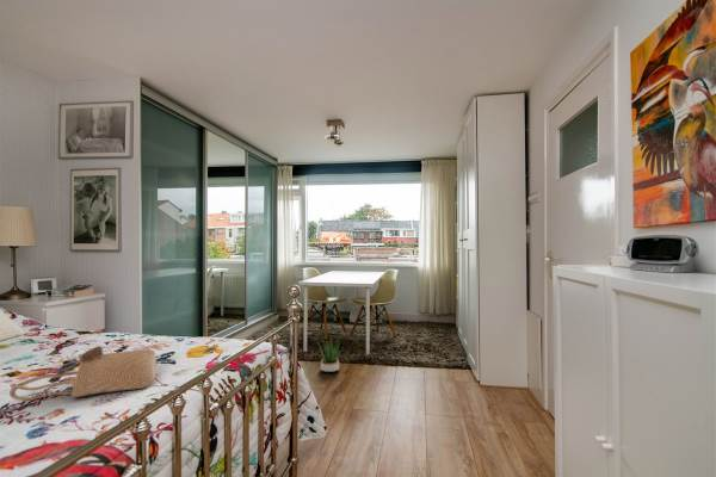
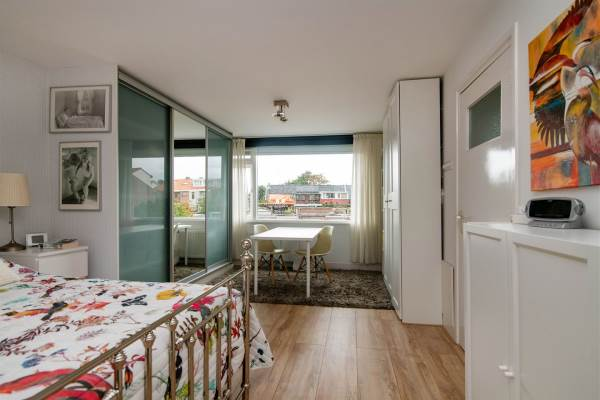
- potted plant [316,337,344,373]
- tote bag [8,345,158,401]
